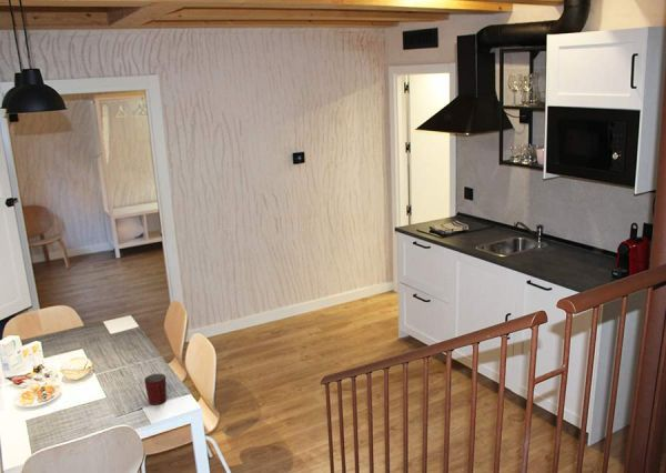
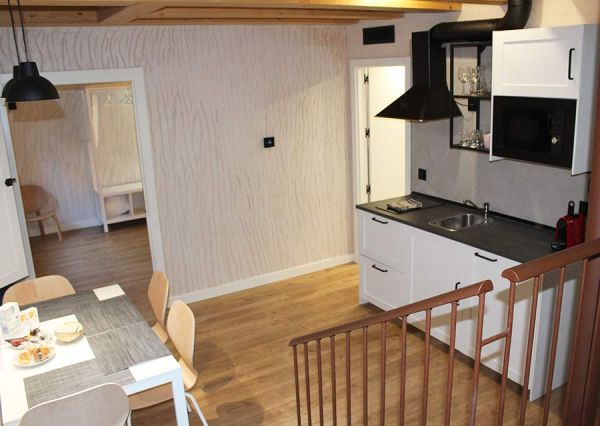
- mug [143,373,168,406]
